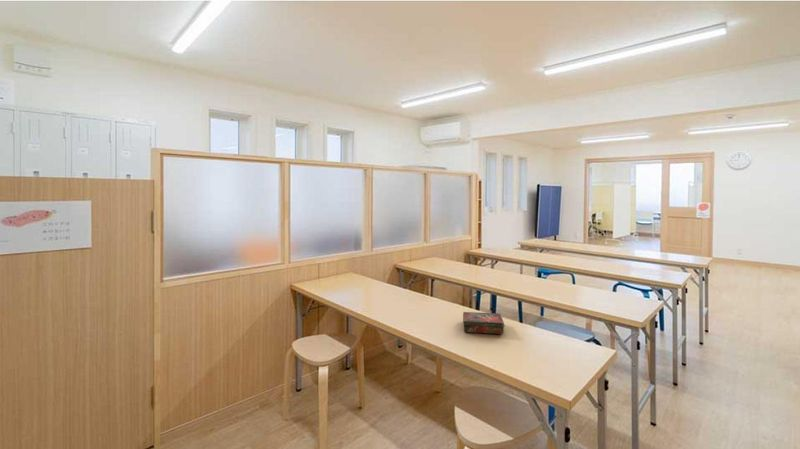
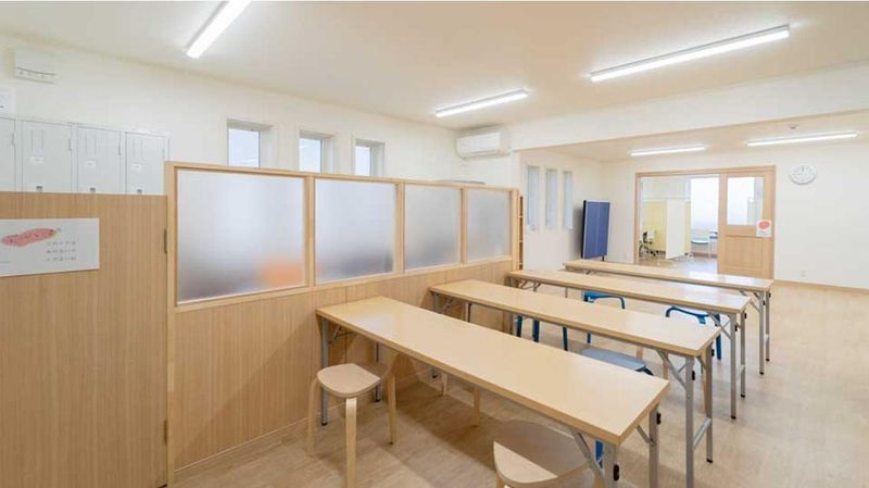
- book [462,311,505,335]
